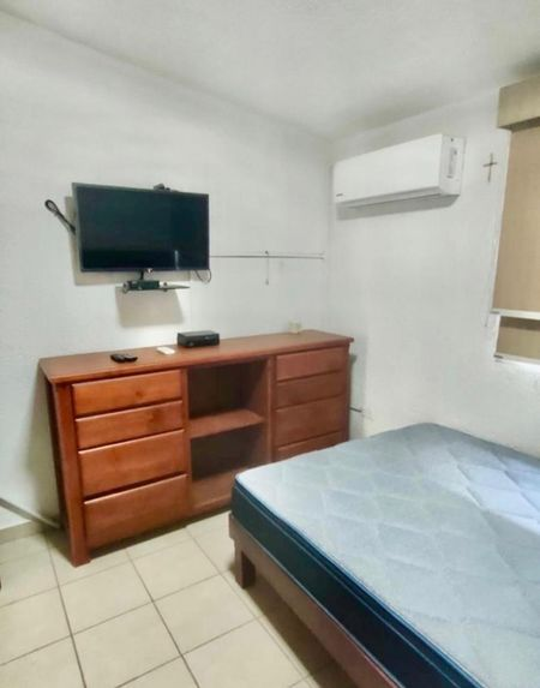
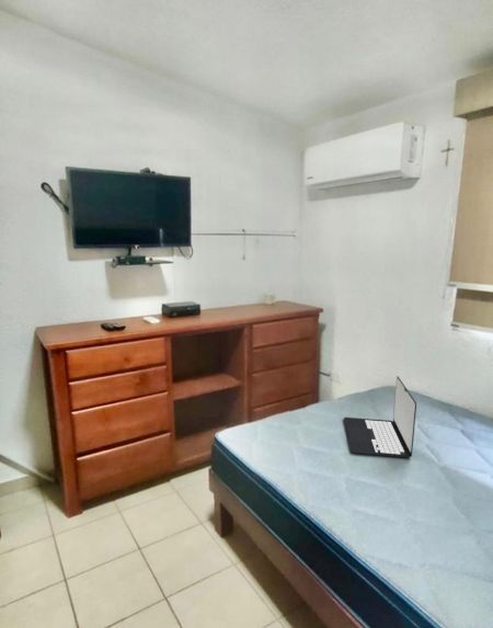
+ laptop [343,375,417,459]
